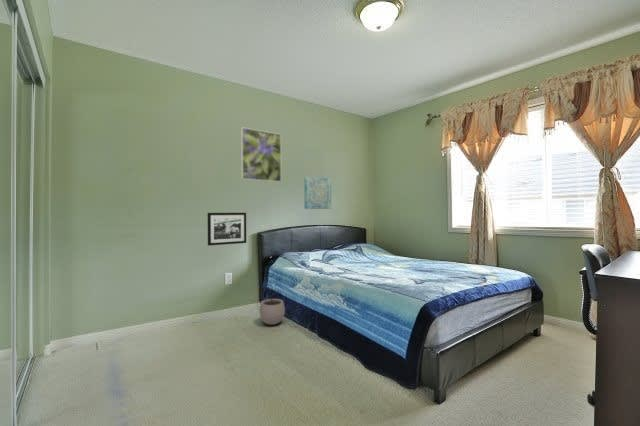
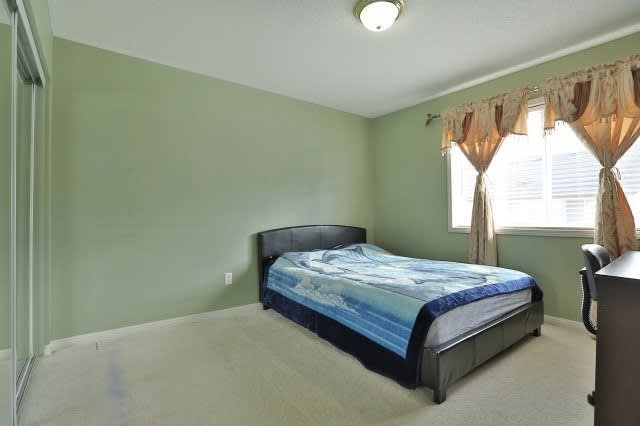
- plant pot [259,292,286,326]
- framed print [240,127,282,183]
- picture frame [207,212,247,247]
- wall art [303,175,332,210]
